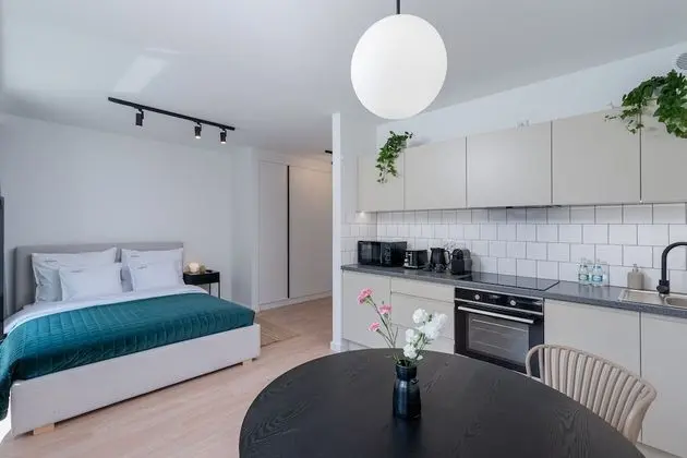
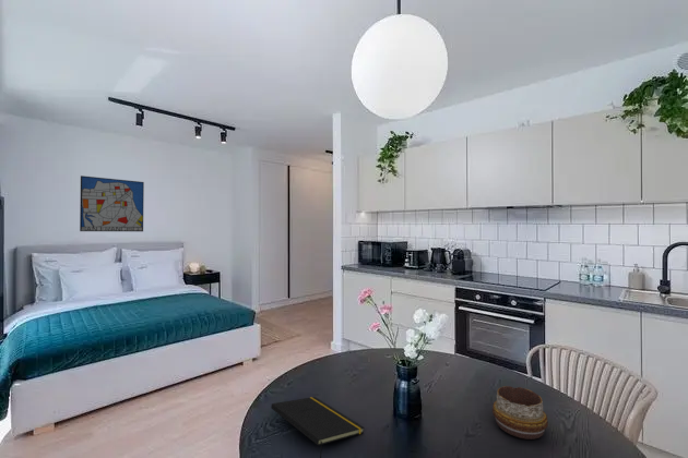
+ decorative bowl [491,385,549,441]
+ notepad [270,396,366,458]
+ wall art [79,174,145,232]
